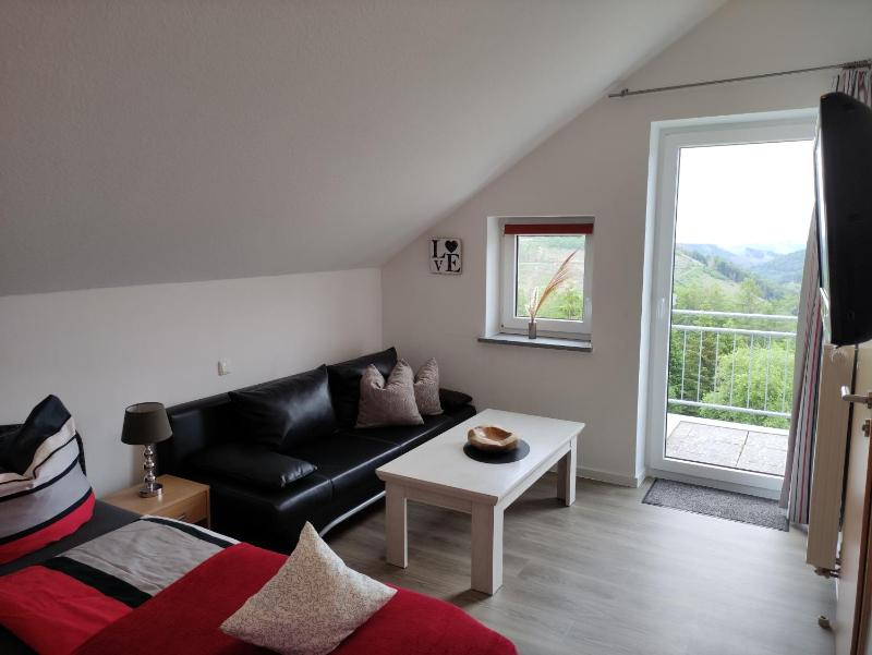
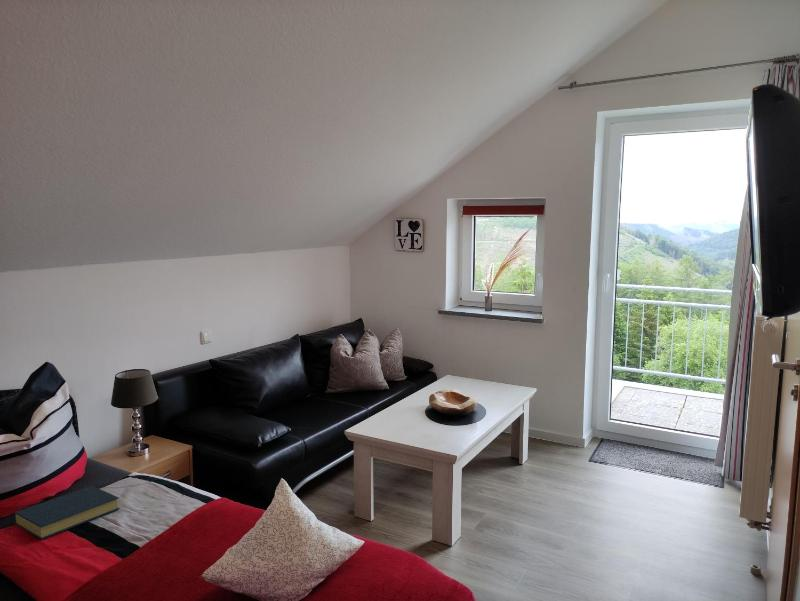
+ hardback book [13,485,121,541]
